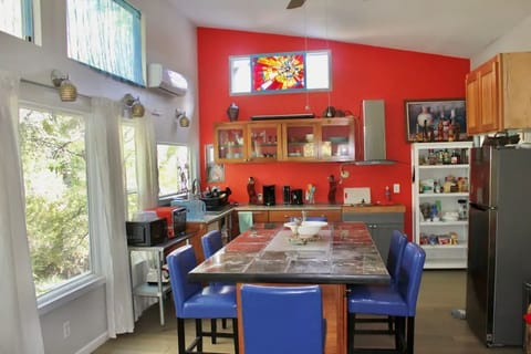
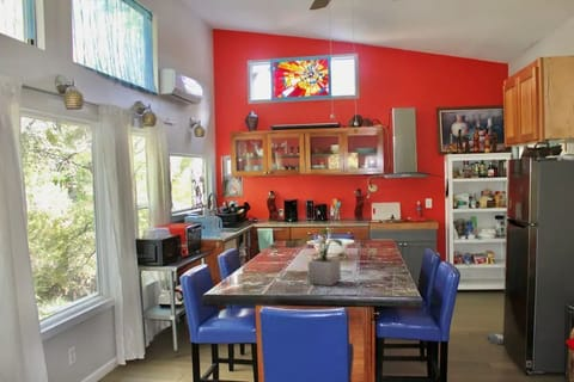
+ potted plant [297,228,352,286]
